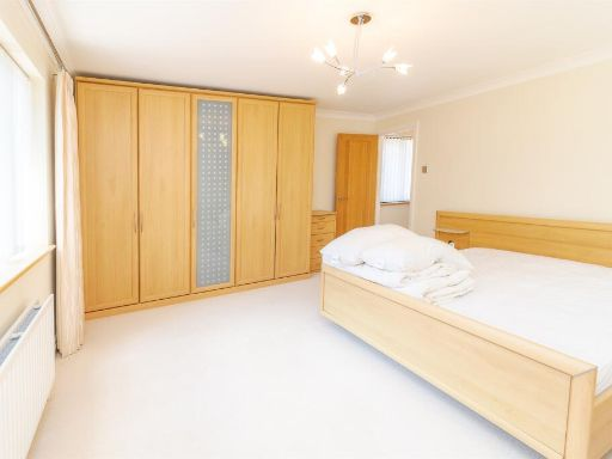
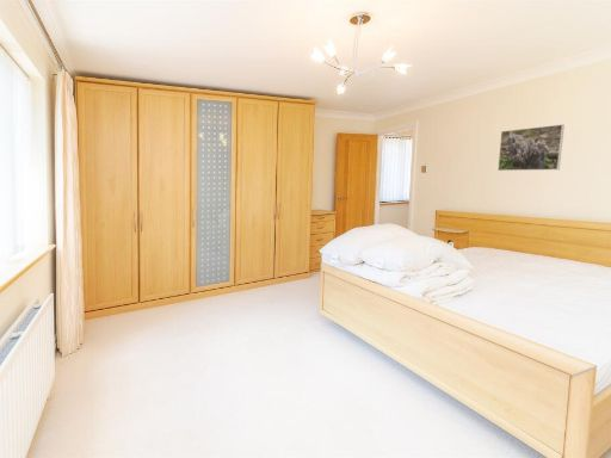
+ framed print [496,123,566,172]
